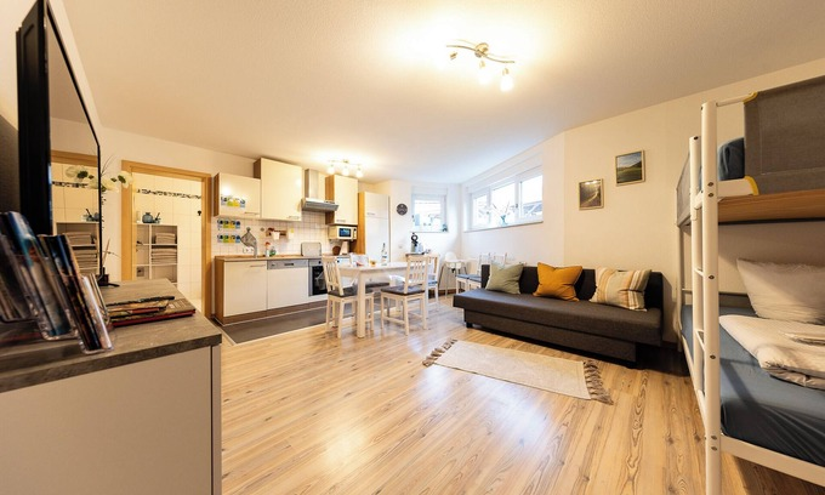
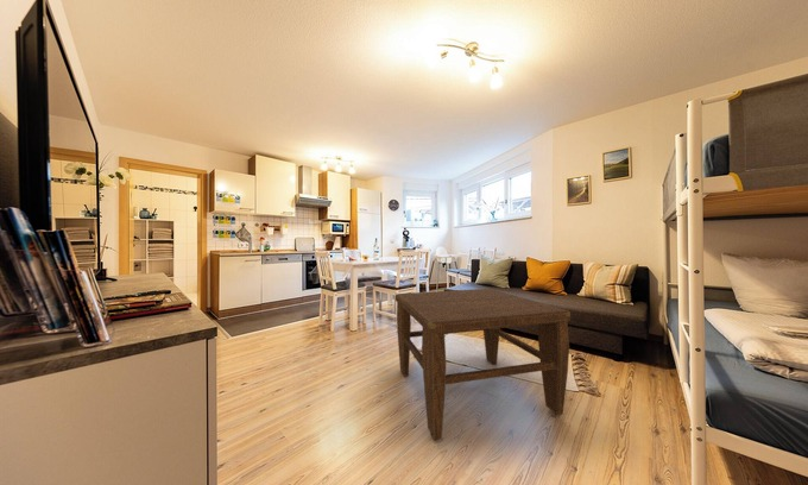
+ coffee table [394,288,572,441]
